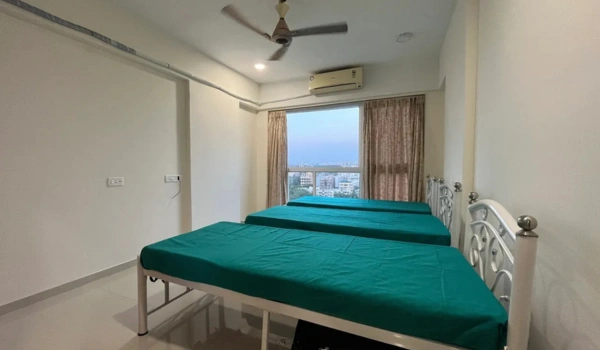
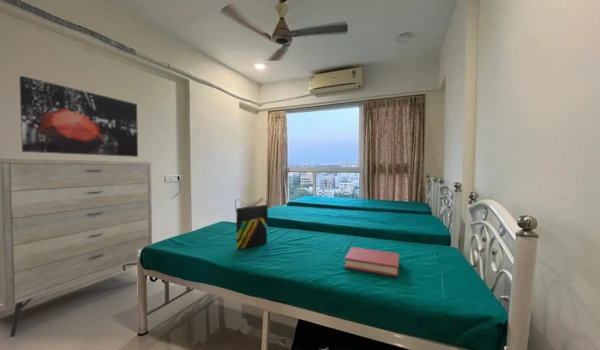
+ hardback book [344,246,400,278]
+ dresser [0,158,153,338]
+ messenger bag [234,197,269,250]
+ wall art [19,75,139,158]
